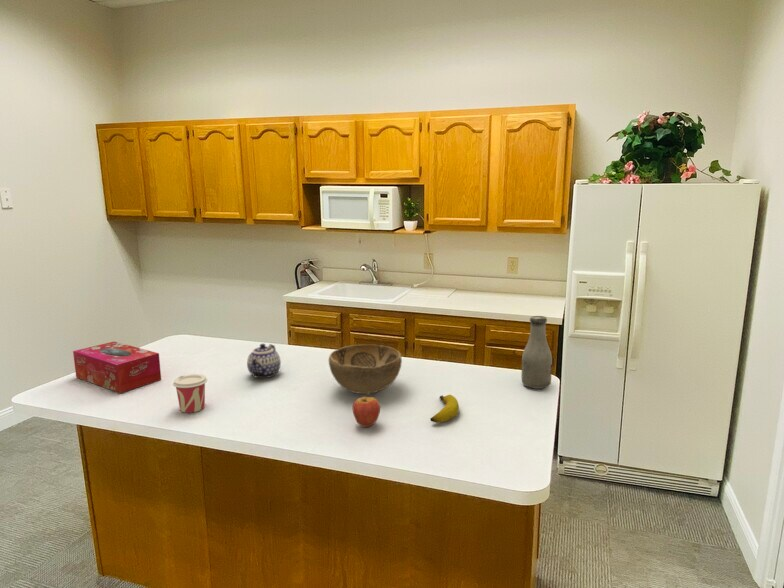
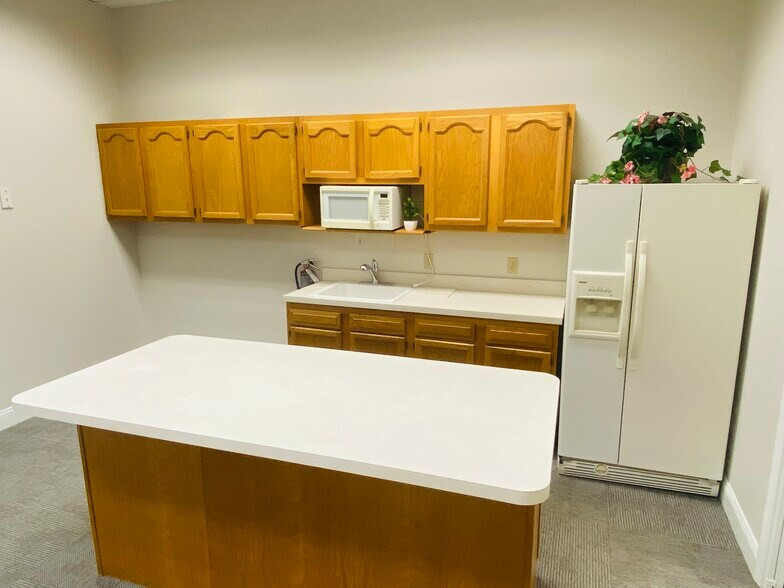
- decorative bowl [328,344,403,395]
- cup [172,373,208,414]
- banana [429,394,460,423]
- bottle [521,315,553,390]
- tissue box [72,341,162,394]
- fruit [352,392,381,428]
- teapot [246,343,282,379]
